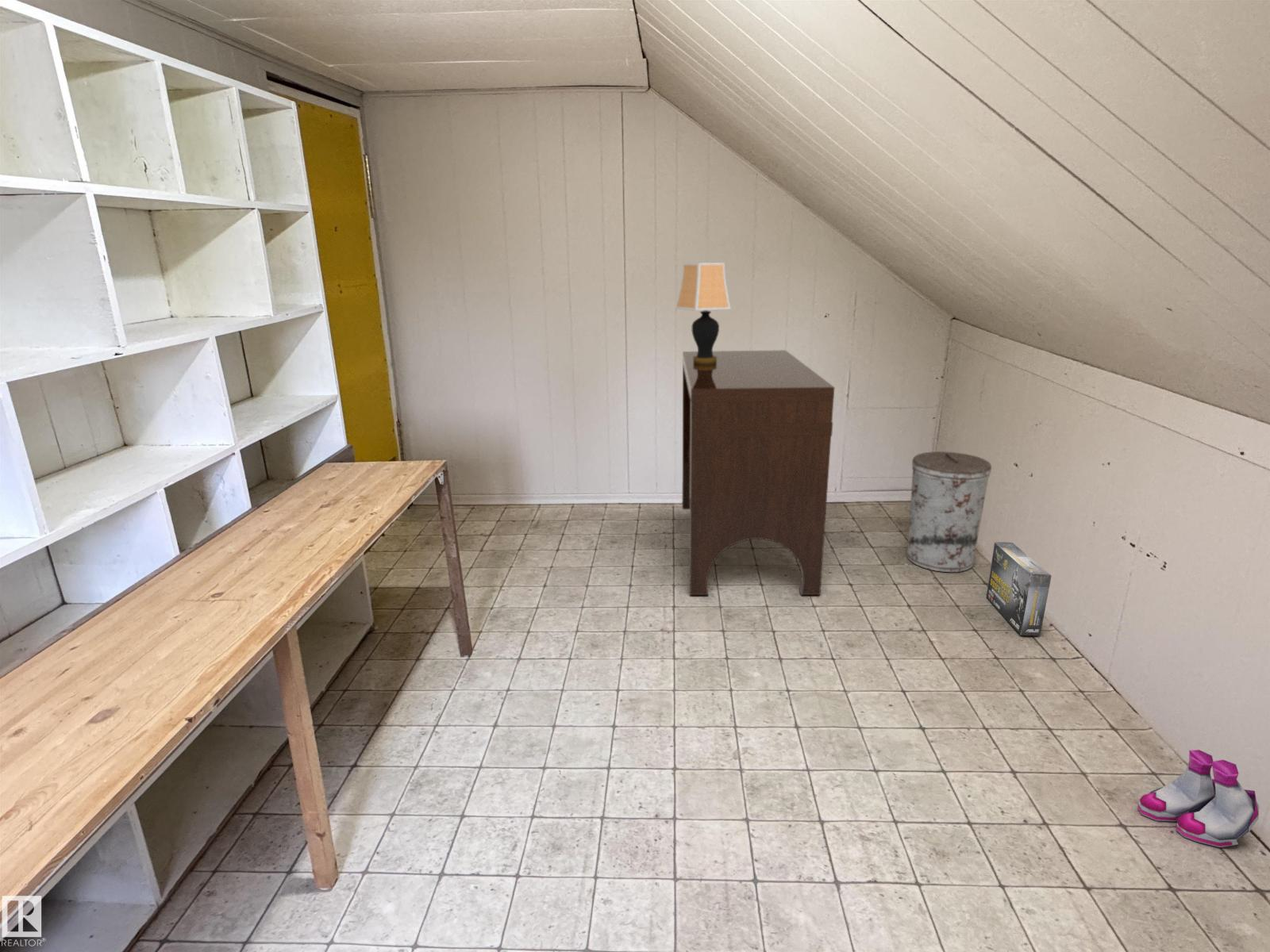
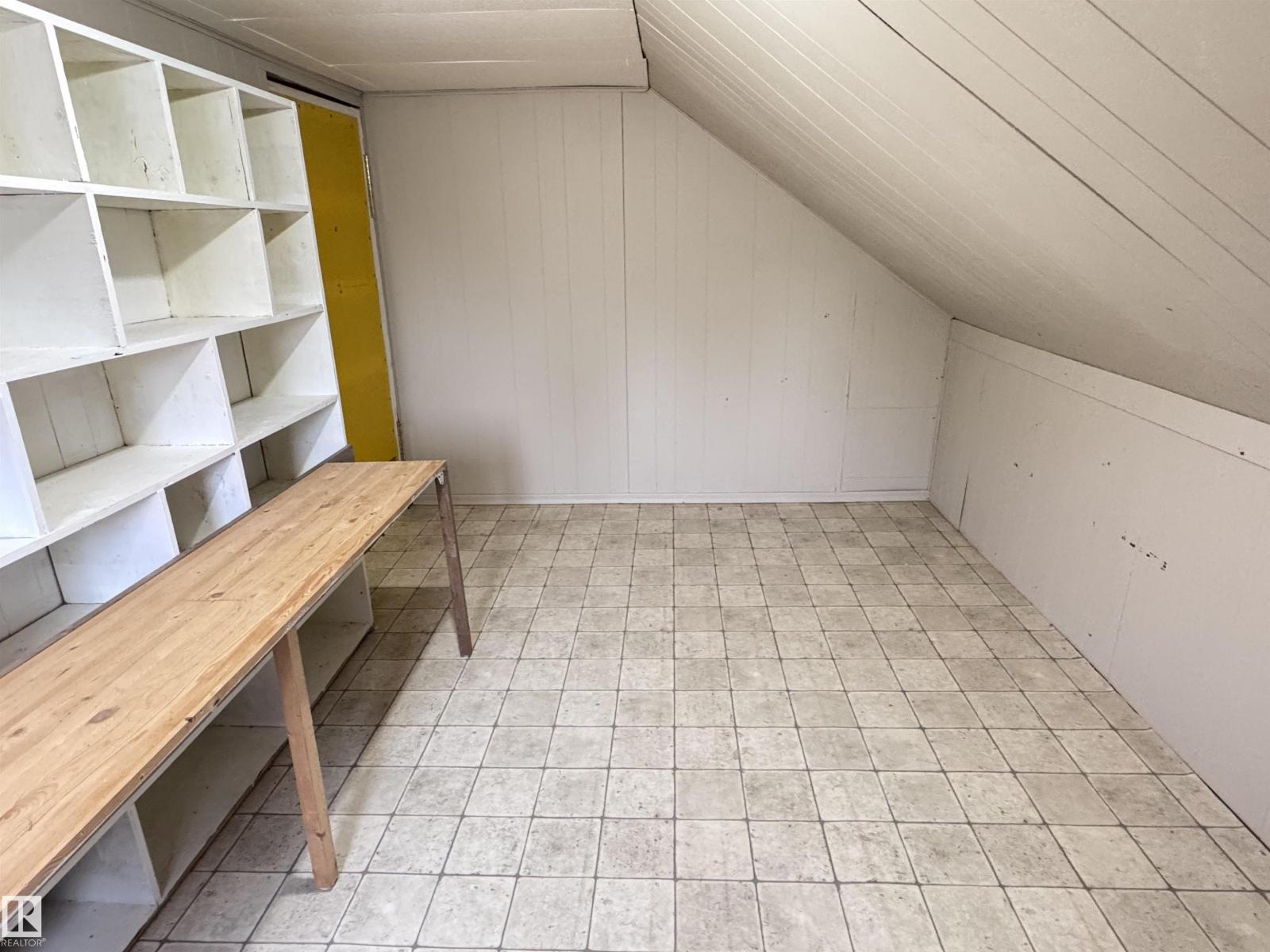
- desk [681,349,835,596]
- trash can [906,451,992,573]
- boots [1137,749,1260,848]
- box [986,541,1053,636]
- table lamp [675,262,732,365]
